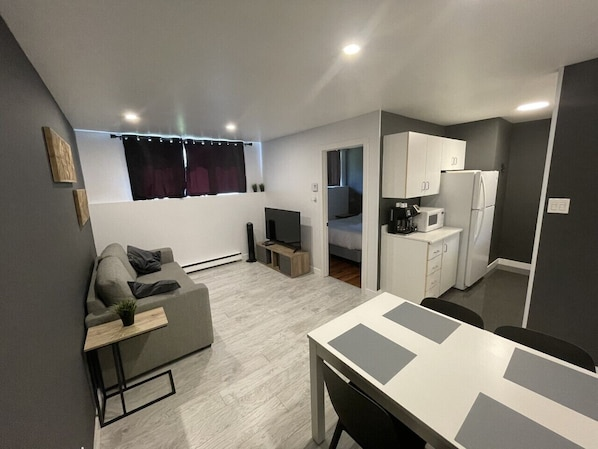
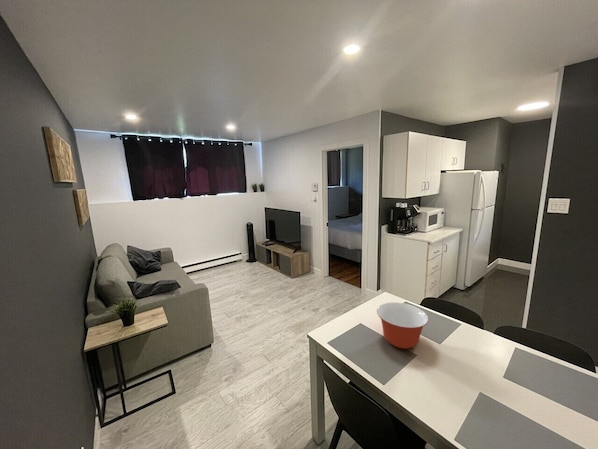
+ mixing bowl [376,301,430,350]
